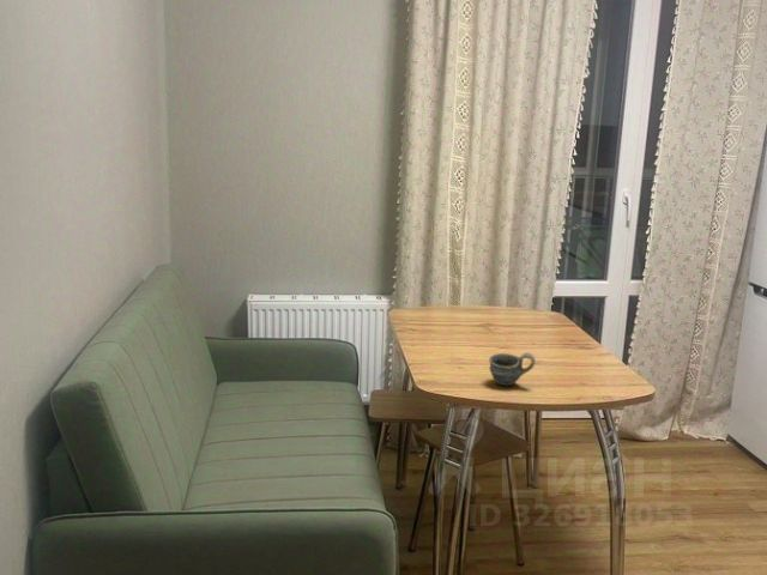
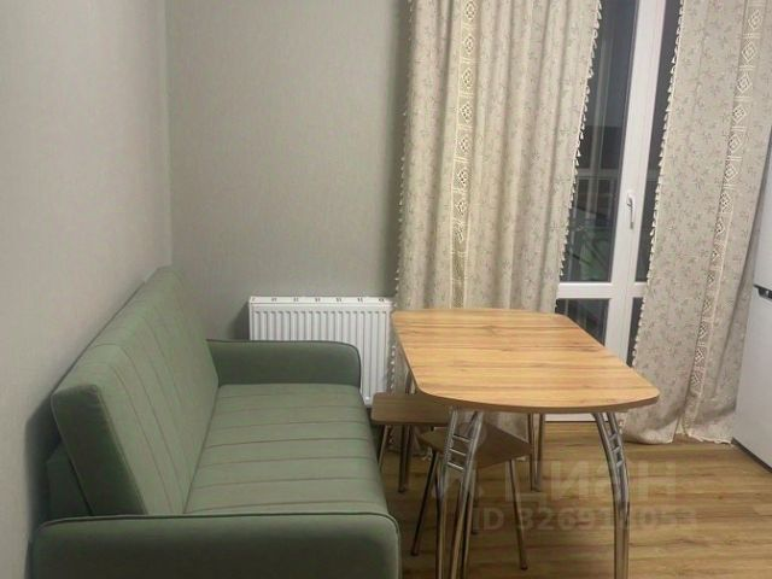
- cup [488,351,537,387]
